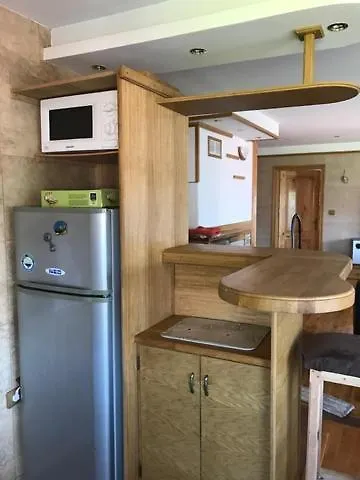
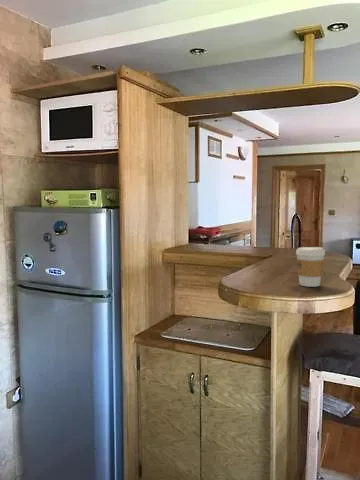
+ coffee cup [295,246,326,288]
